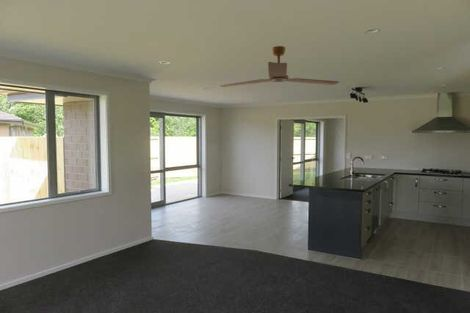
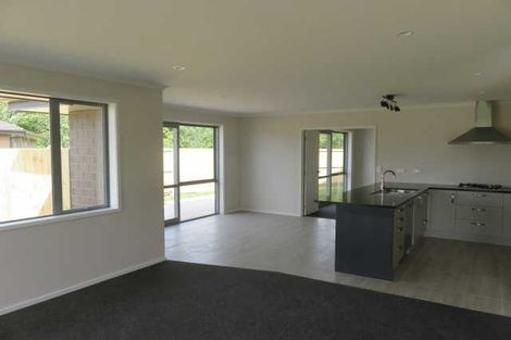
- ceiling fan [220,45,340,88]
